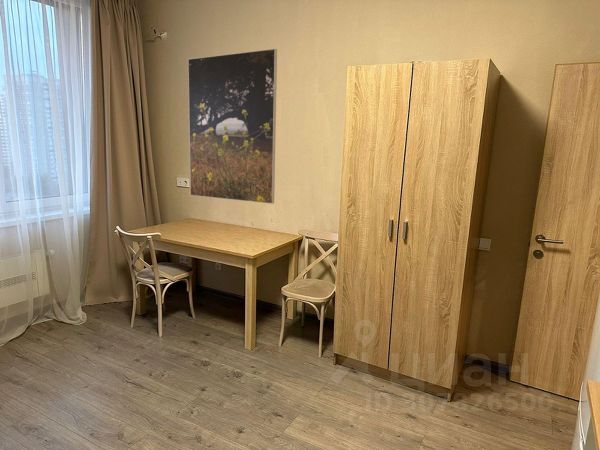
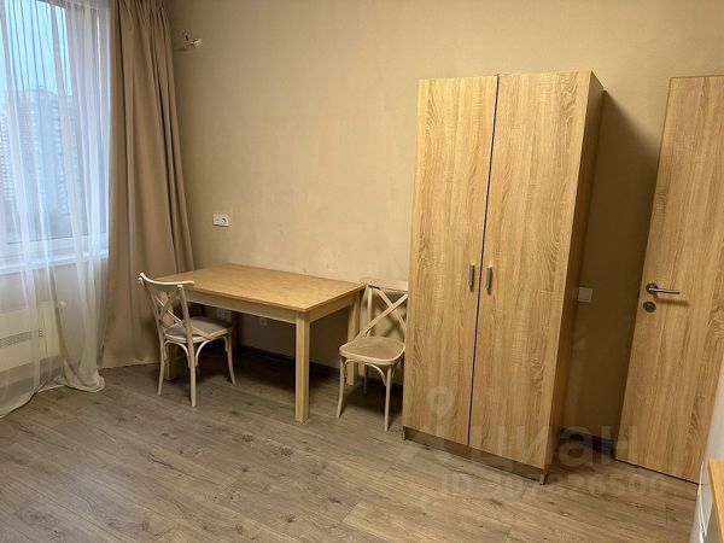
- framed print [187,48,278,205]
